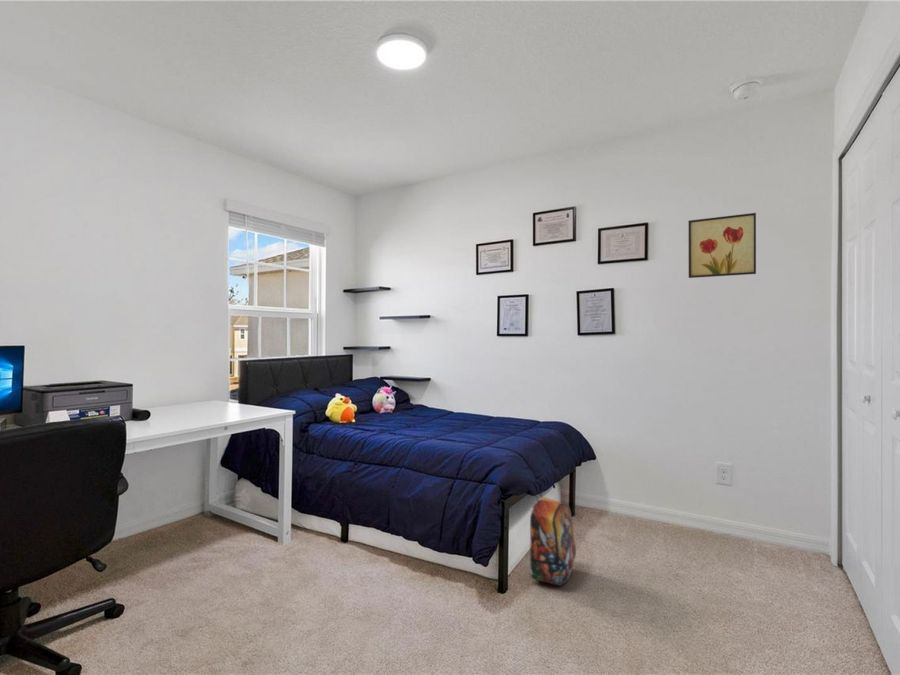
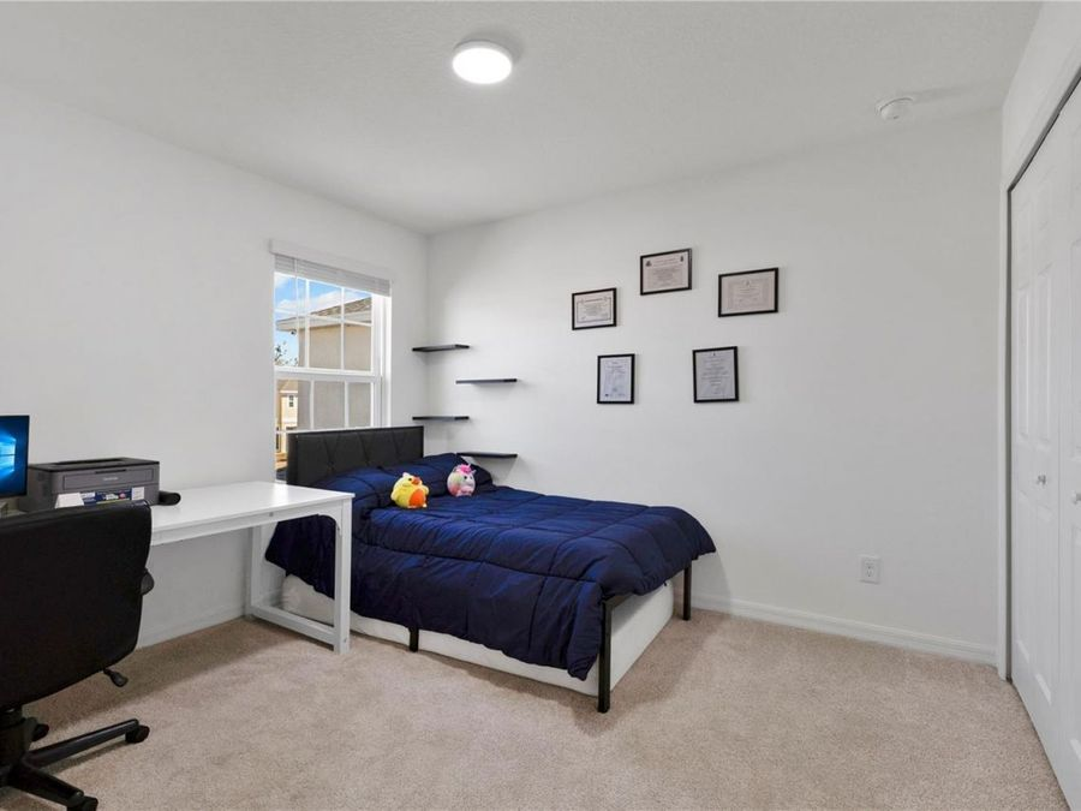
- backpack [529,492,577,587]
- wall art [688,212,757,279]
